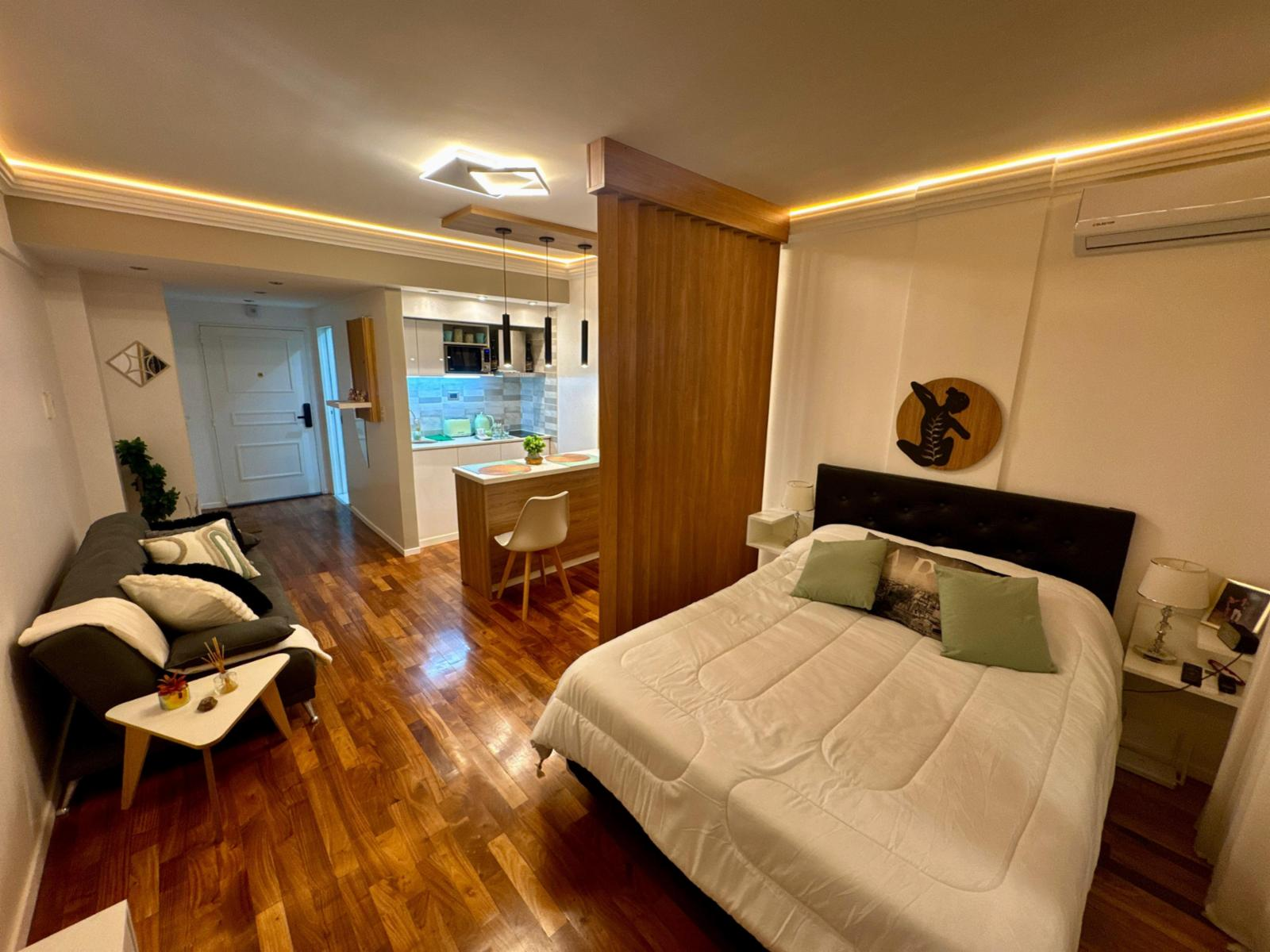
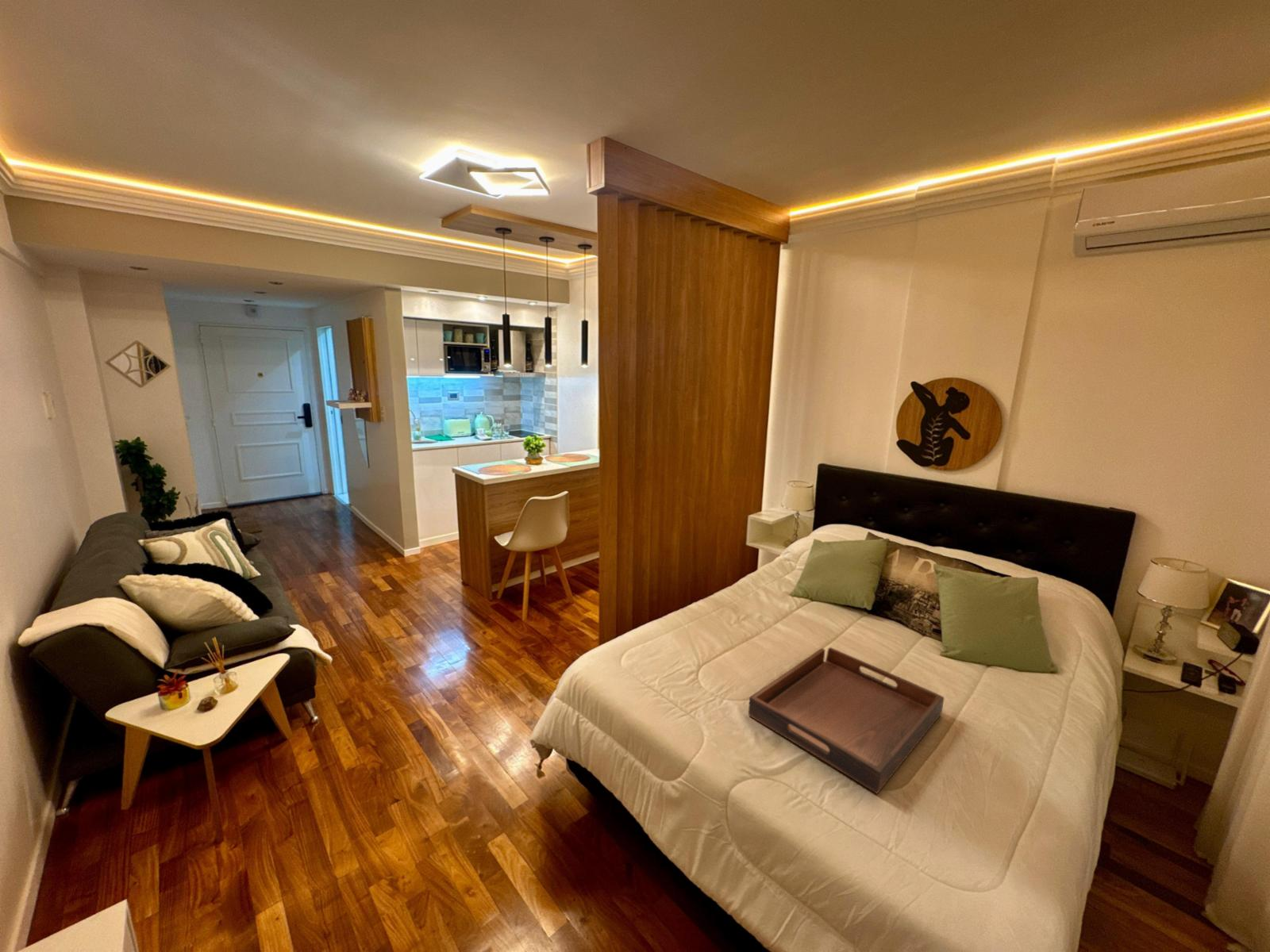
+ serving tray [748,647,945,794]
